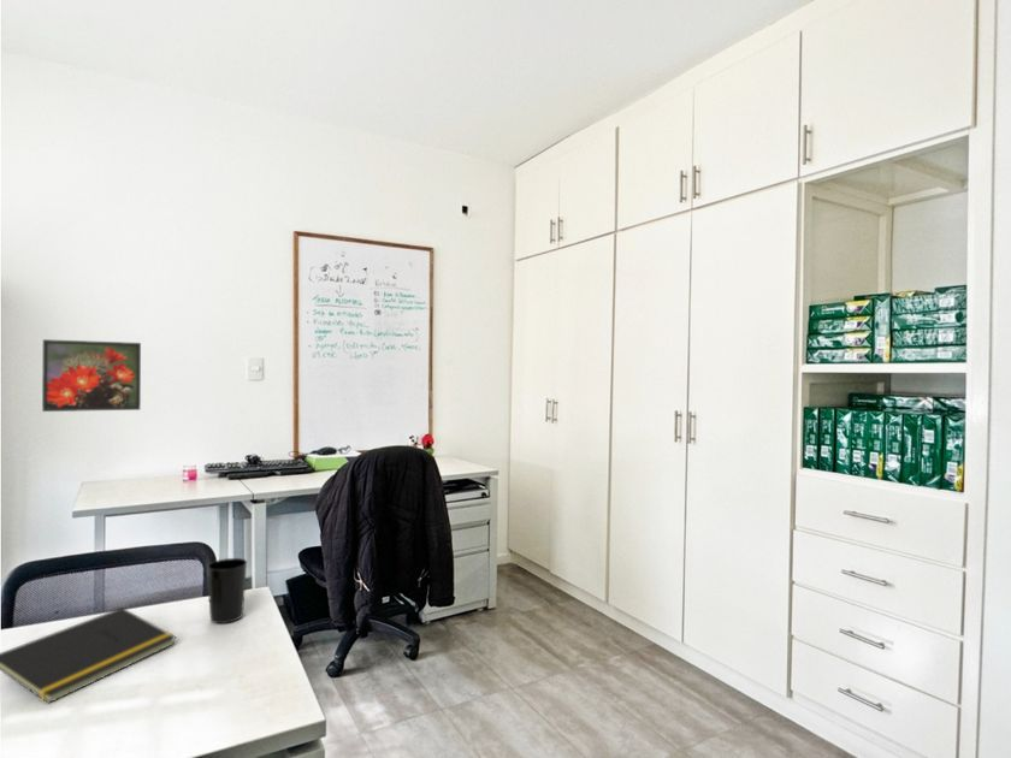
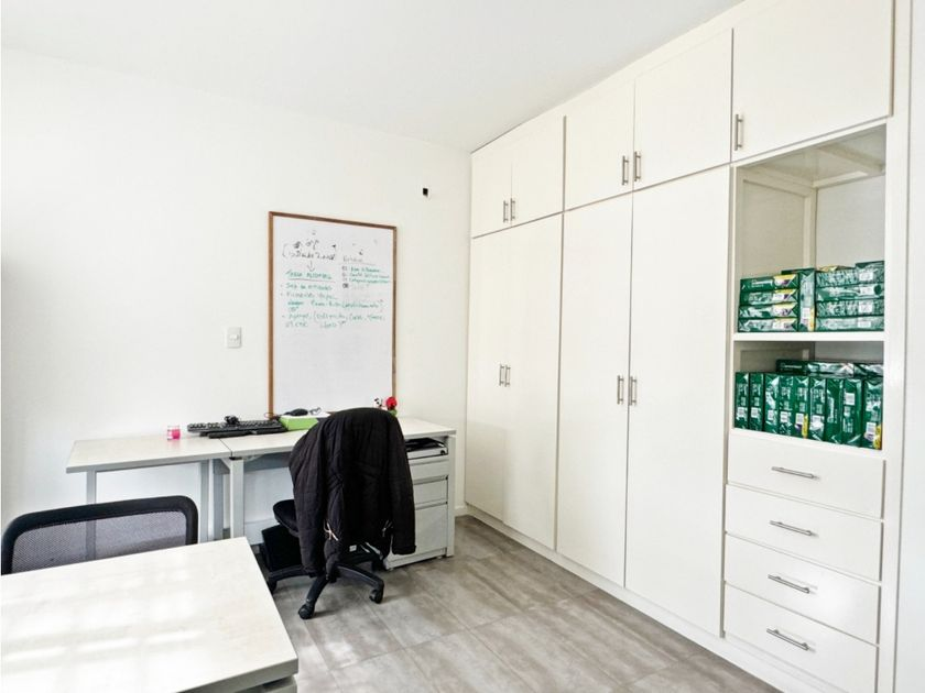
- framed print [41,338,142,413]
- notepad [0,606,177,705]
- cup [206,557,248,624]
